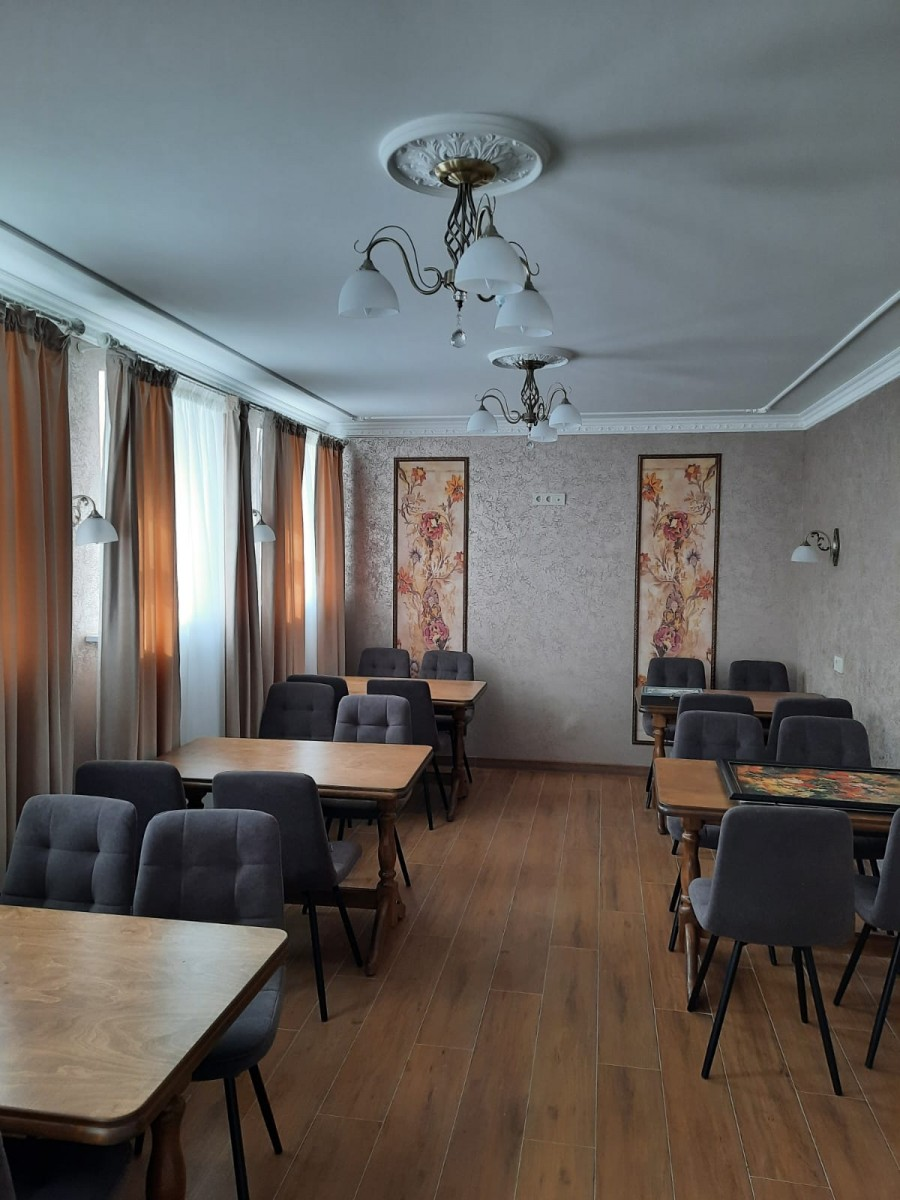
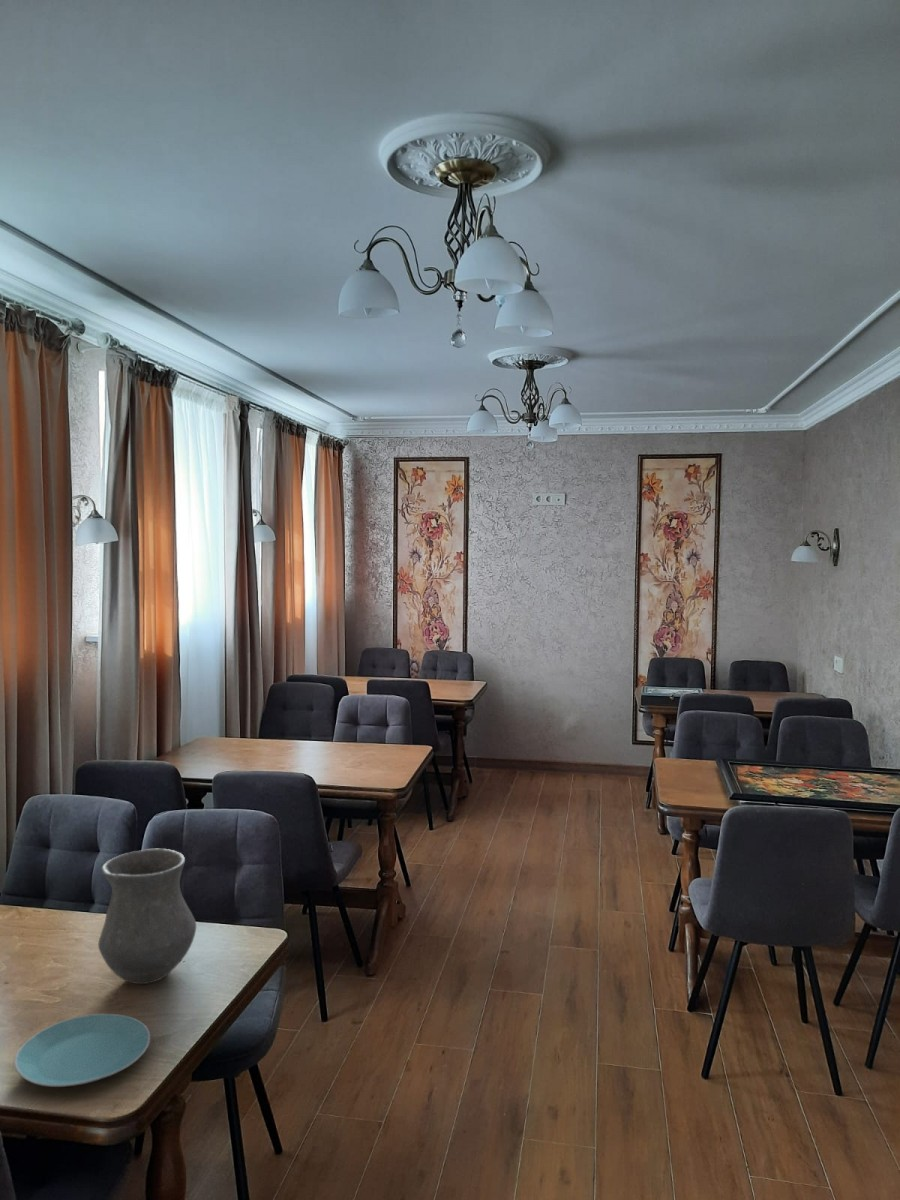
+ vase [97,848,197,985]
+ plate [13,1013,151,1088]
